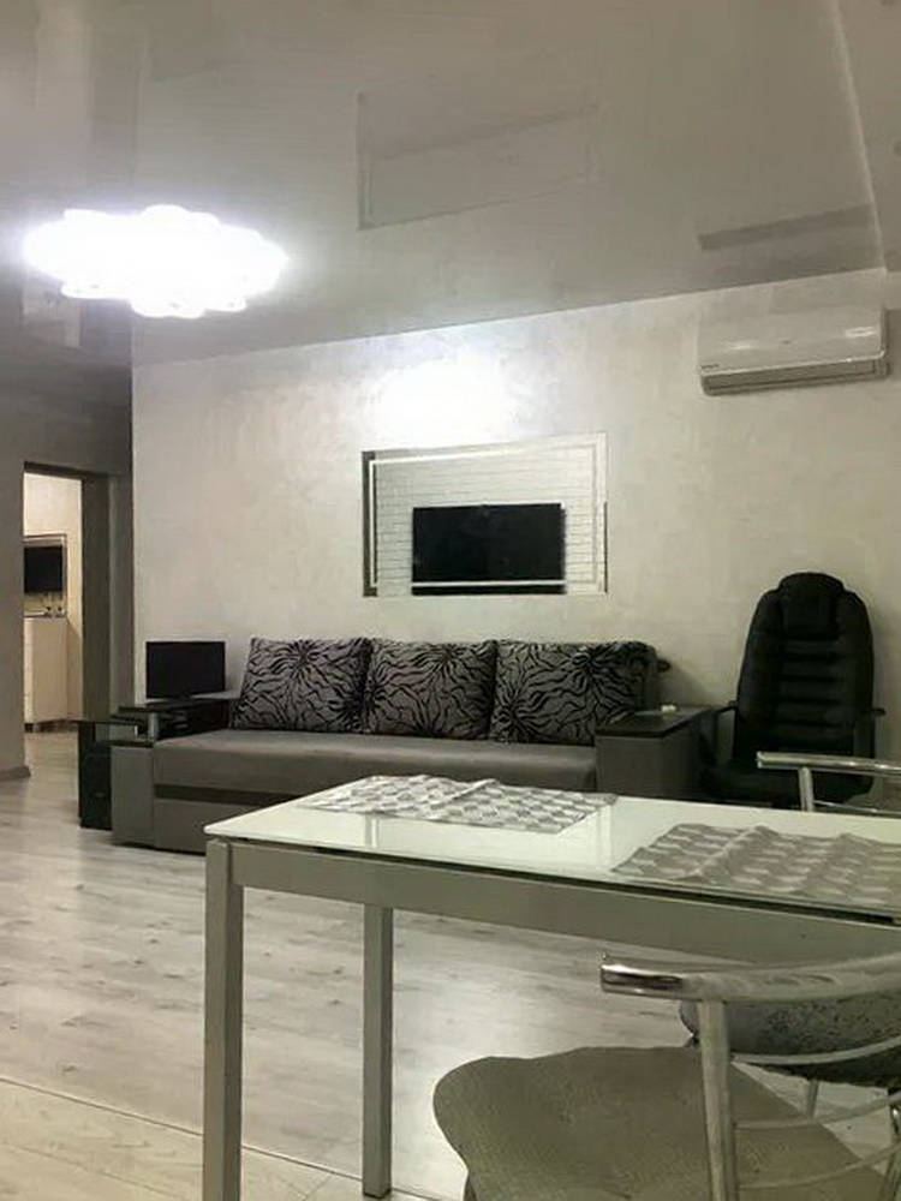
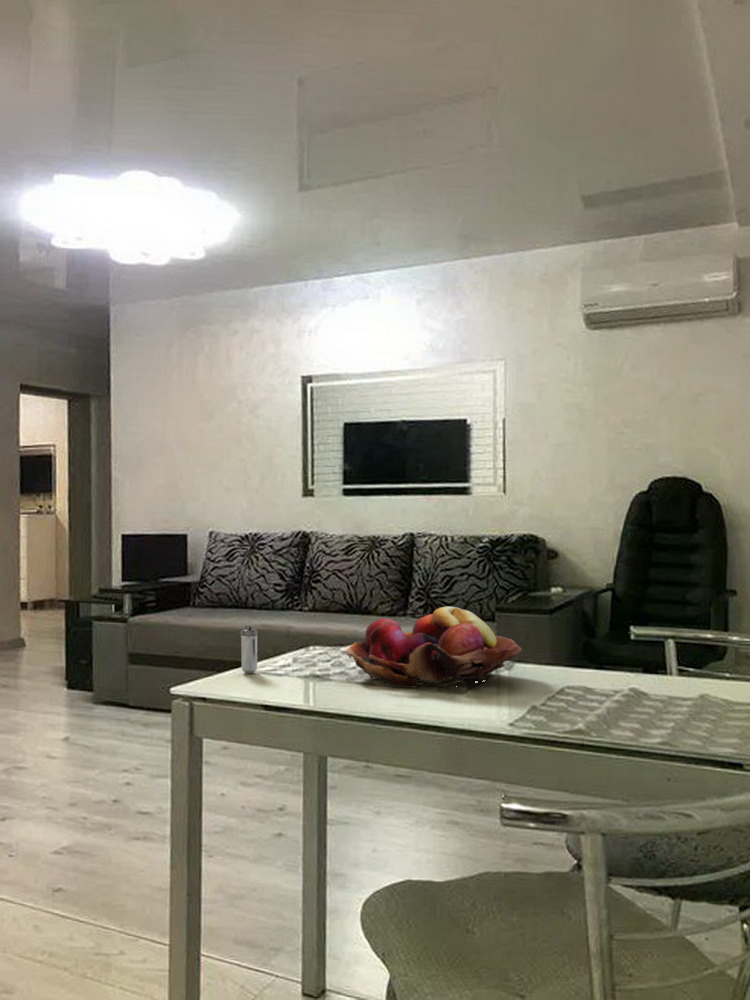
+ shaker [240,624,259,674]
+ fruit basket [345,606,523,688]
